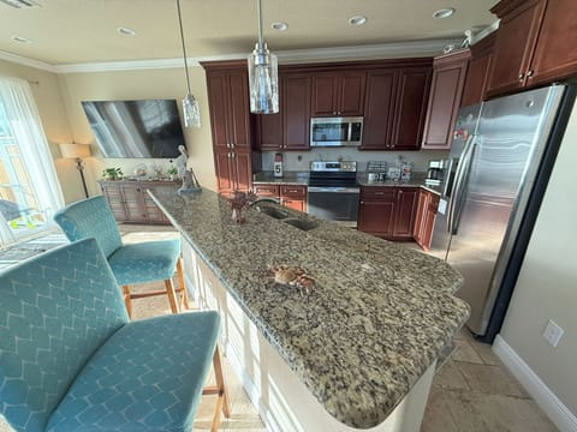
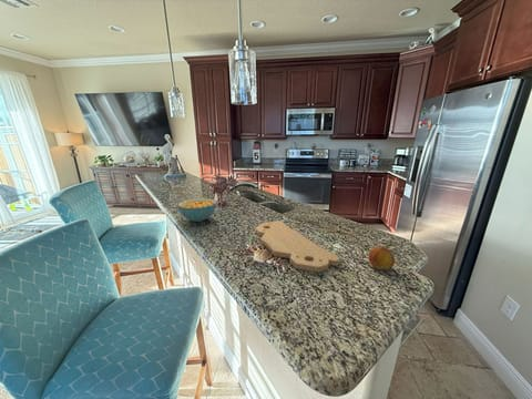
+ fruit [367,245,396,272]
+ cereal bowl [176,197,217,223]
+ cutting board [255,219,340,273]
